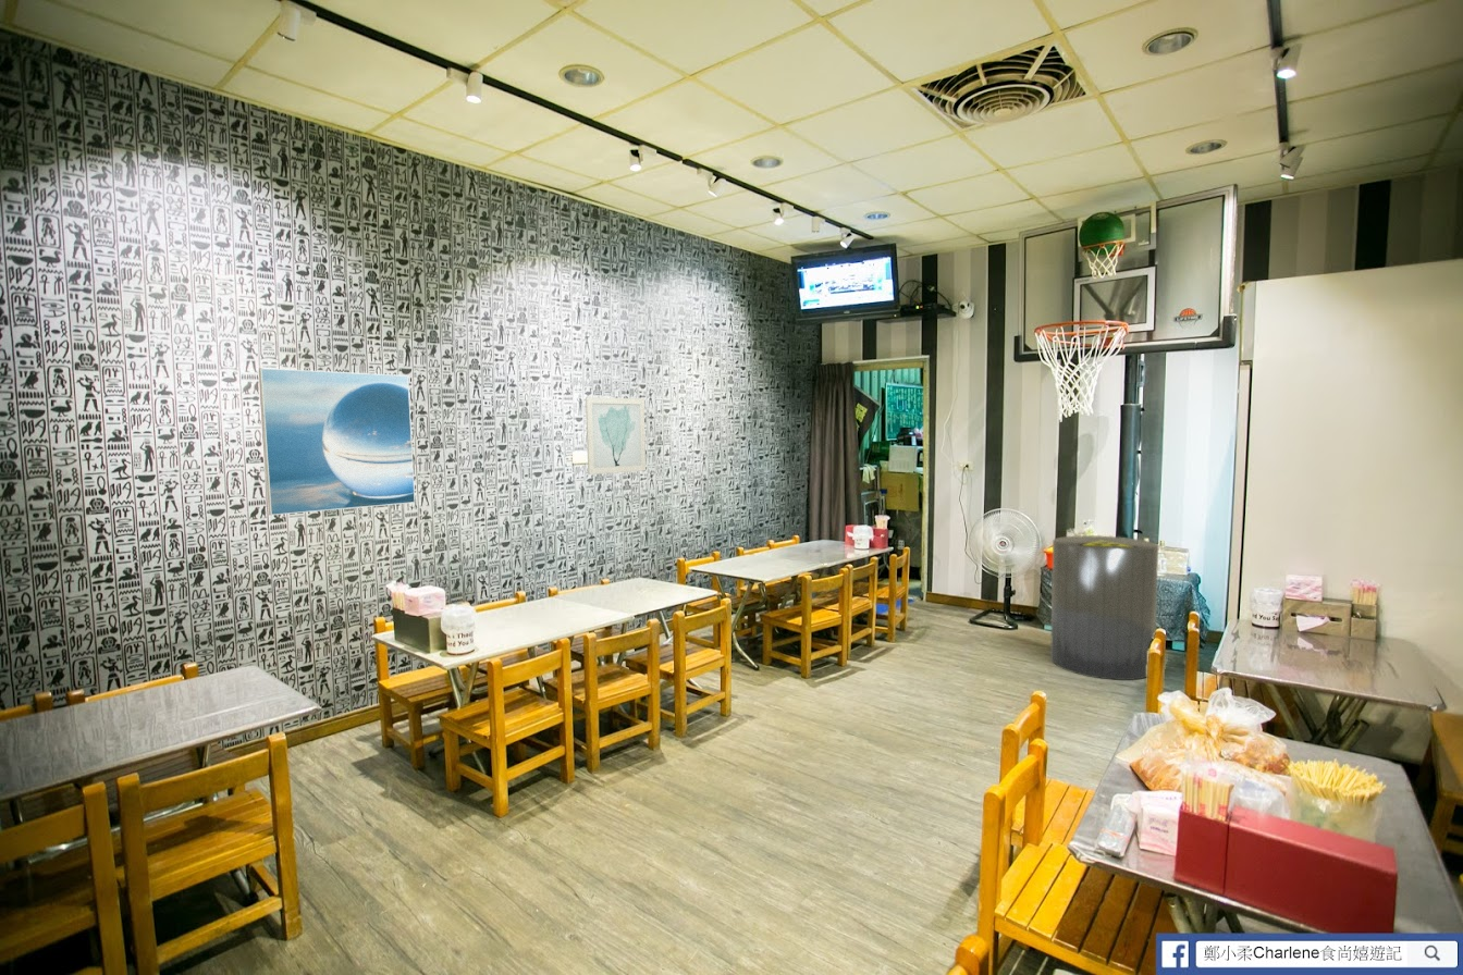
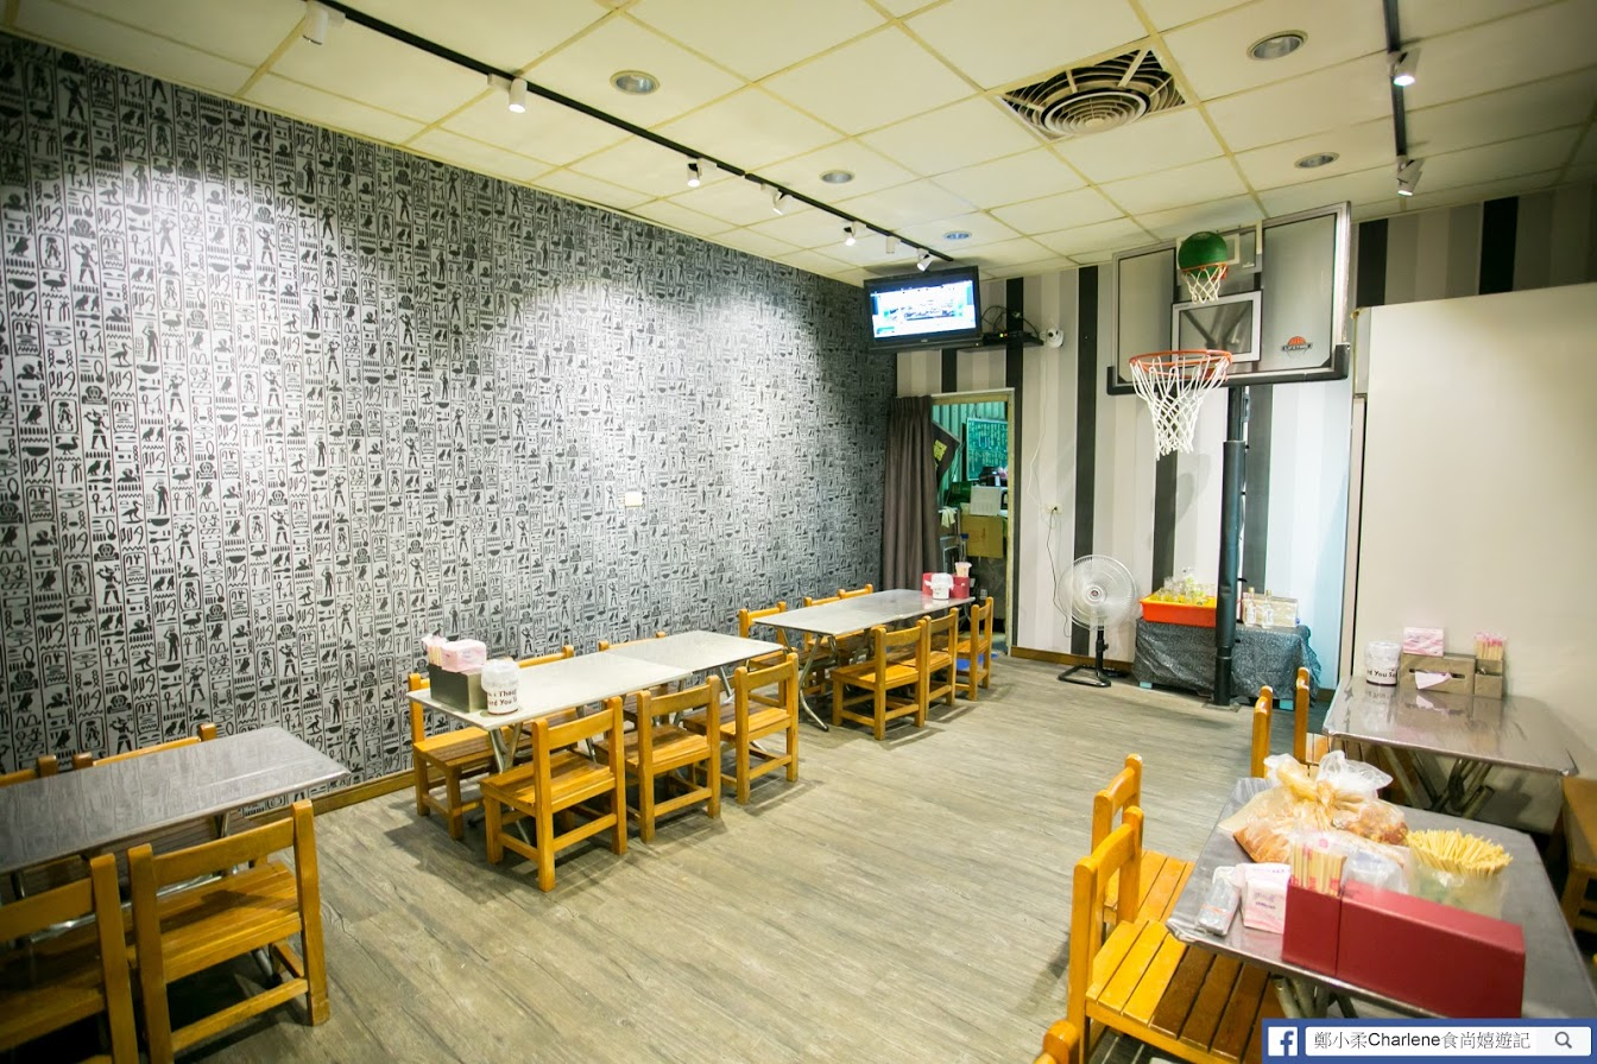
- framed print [258,367,416,517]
- trash can [1049,534,1159,681]
- wall art [585,396,647,476]
